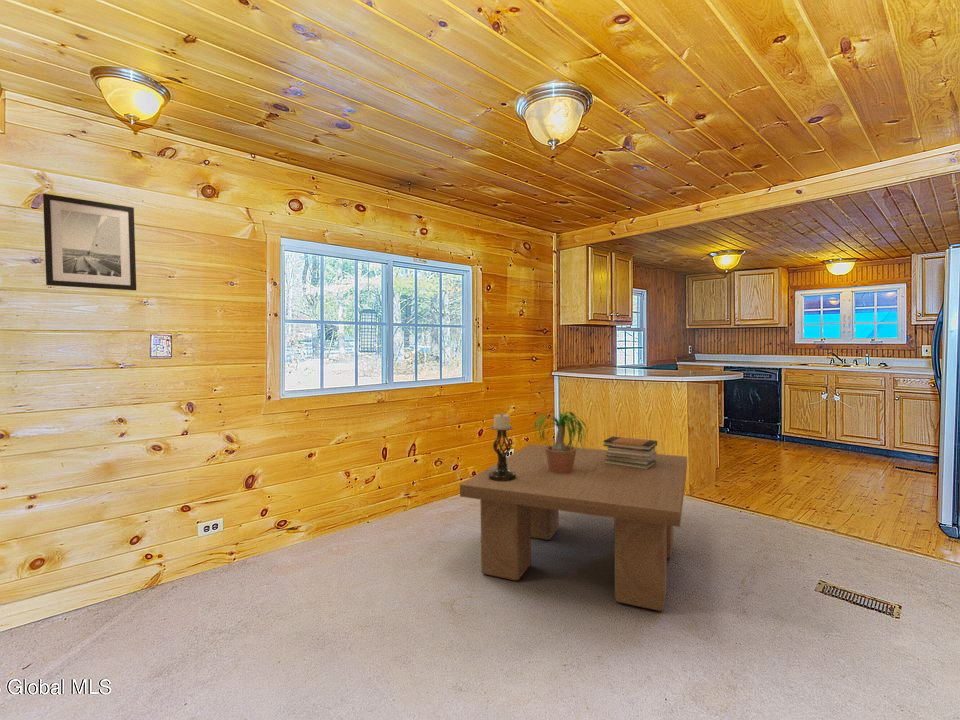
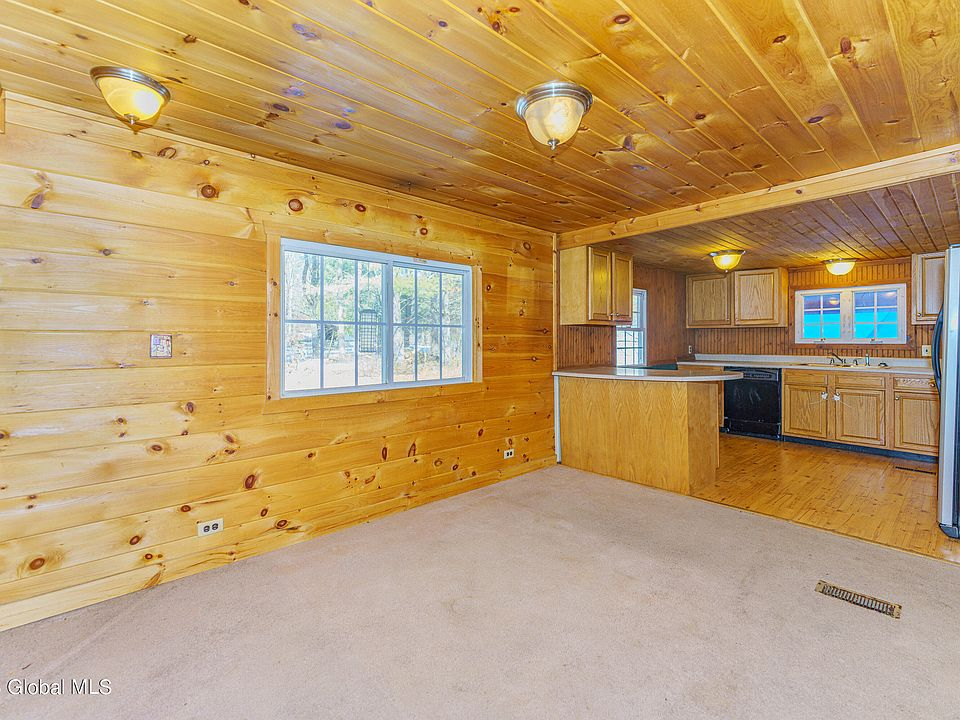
- coffee table [459,443,688,612]
- potted plant [526,411,592,474]
- candle holder [489,412,516,481]
- book stack [602,435,658,470]
- wall art [42,192,137,291]
